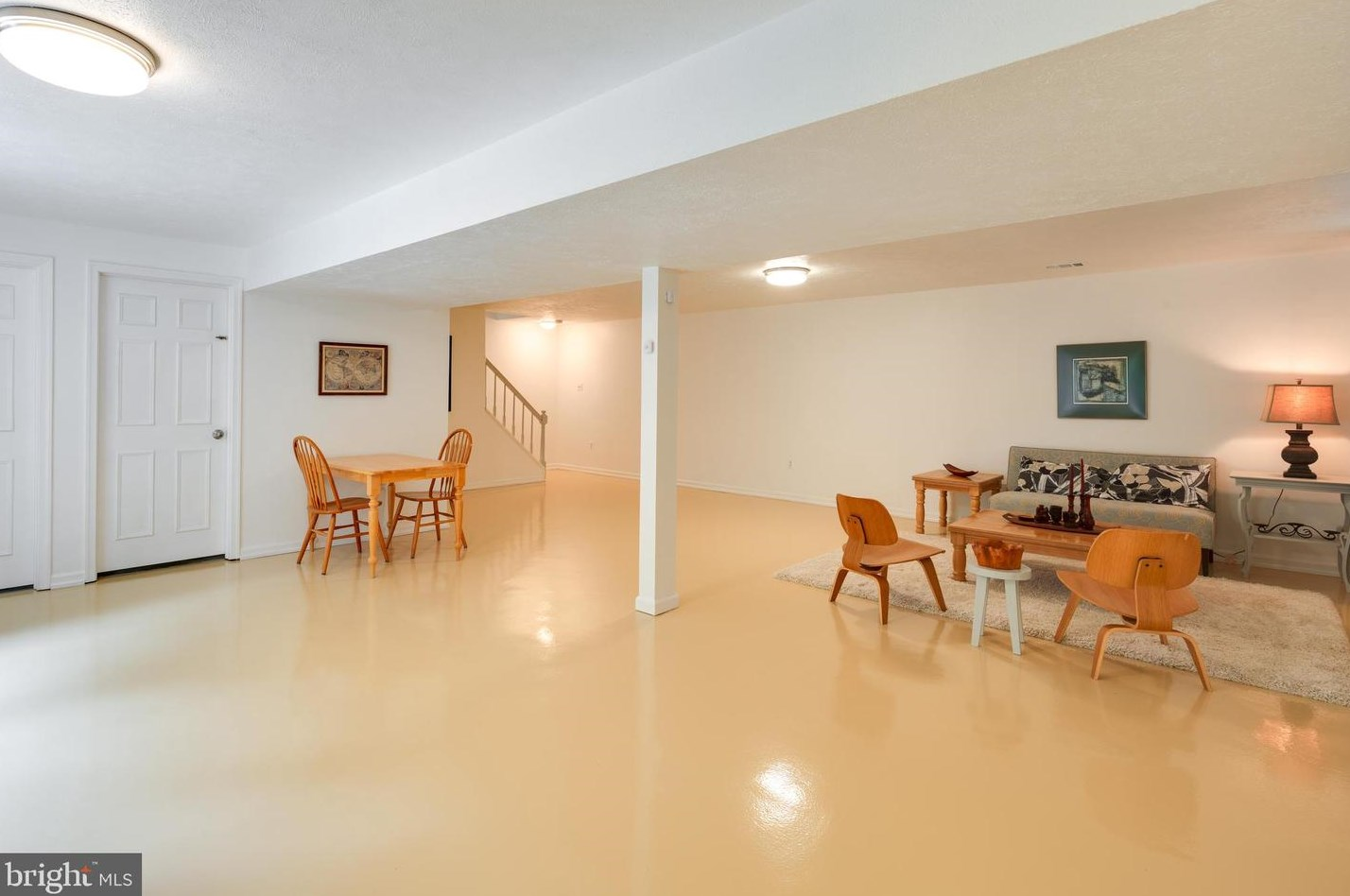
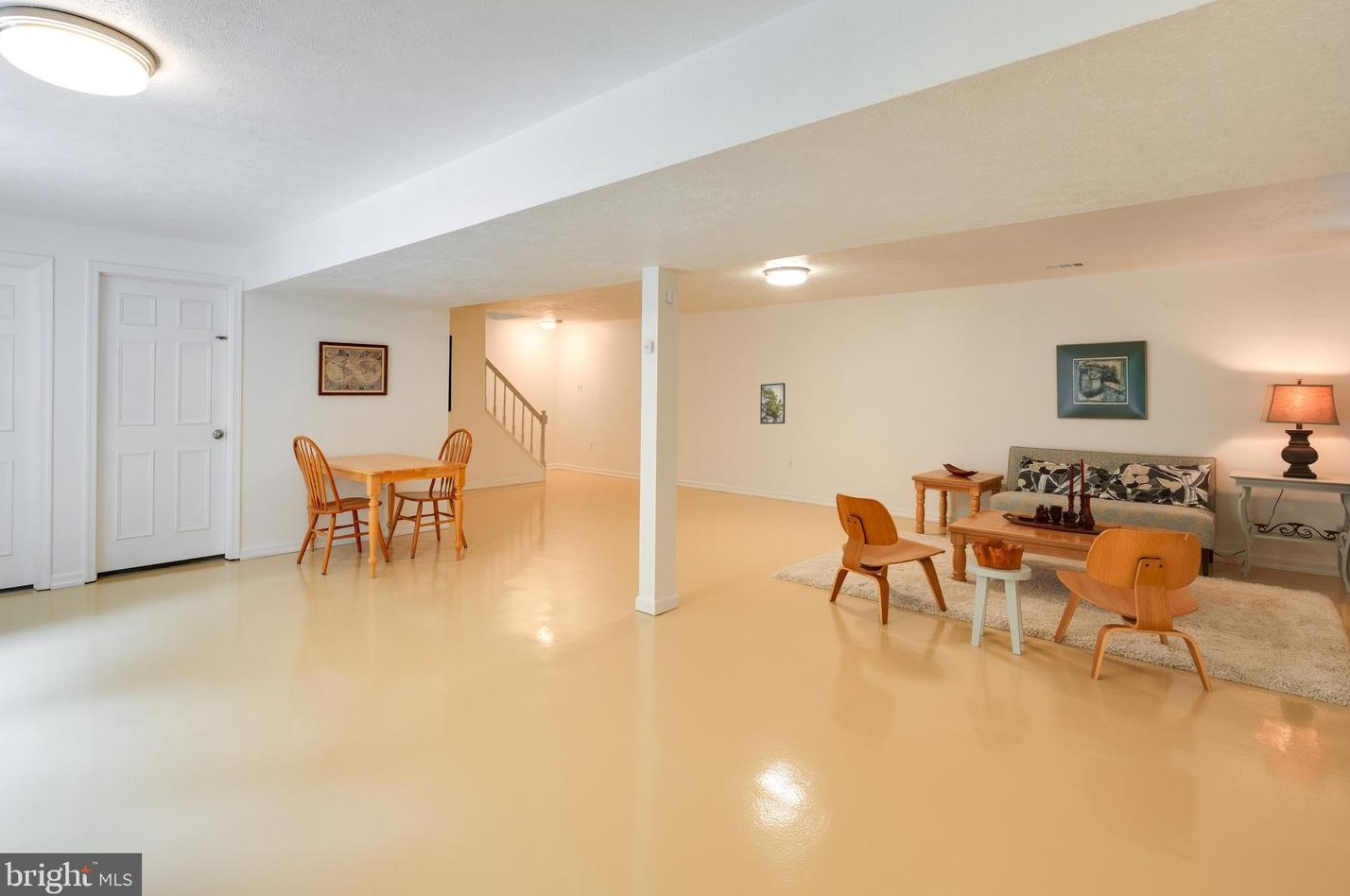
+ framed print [759,382,786,425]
